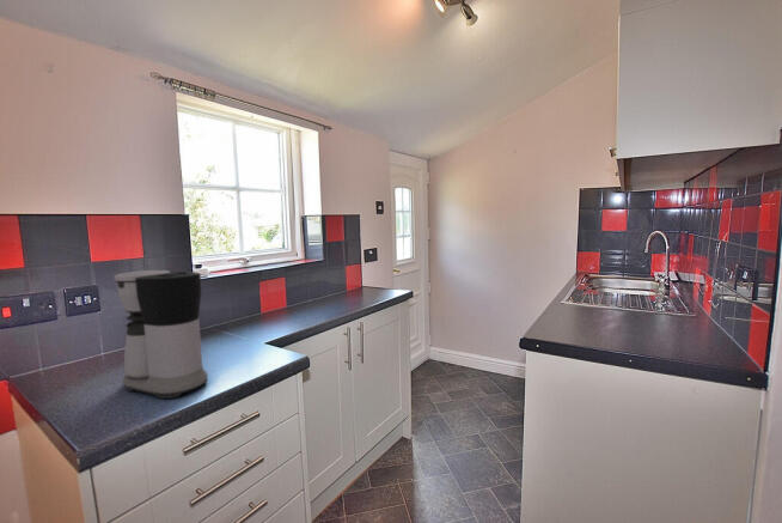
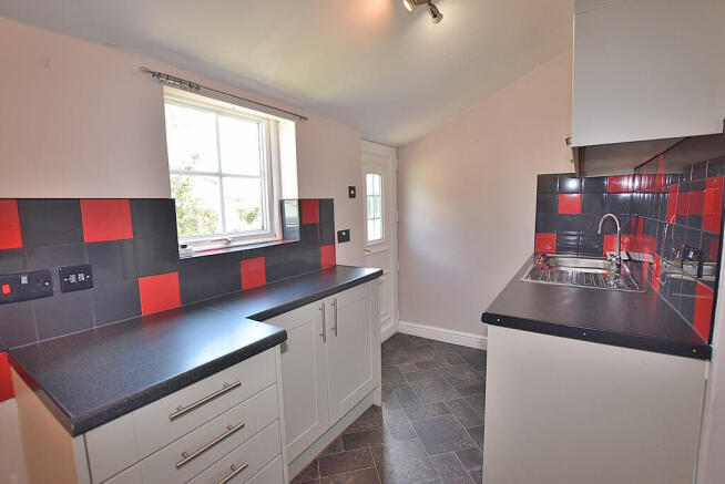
- coffee maker [112,269,209,400]
